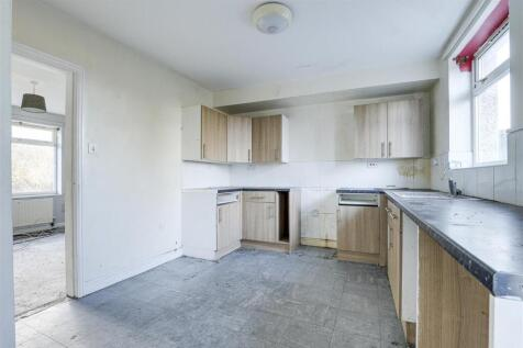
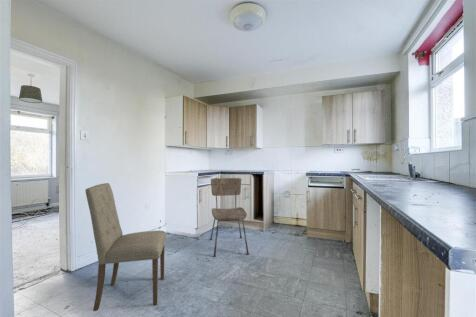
+ dining chair [209,177,250,258]
+ dining chair [84,182,167,312]
